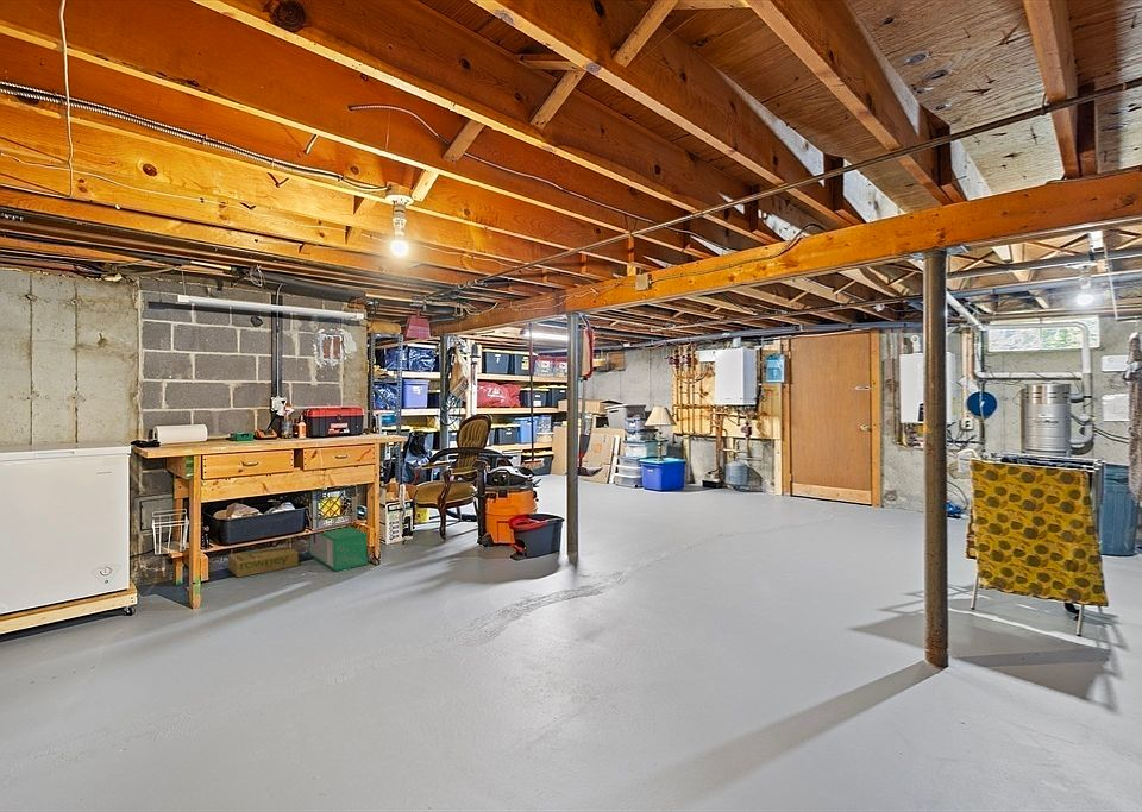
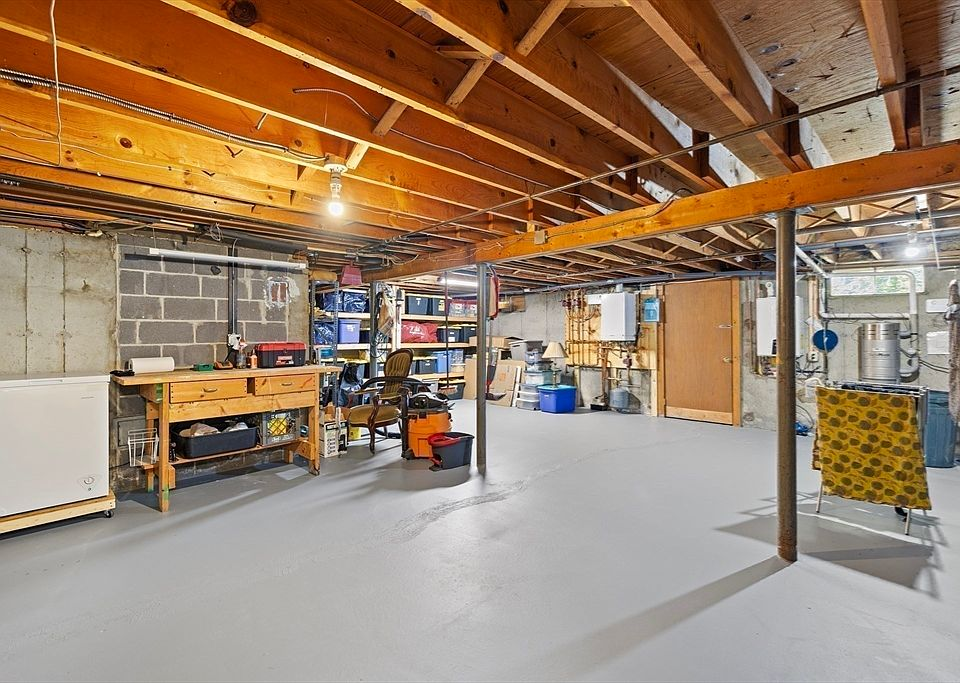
- cardboard box [227,545,299,579]
- storage bin [308,525,368,572]
